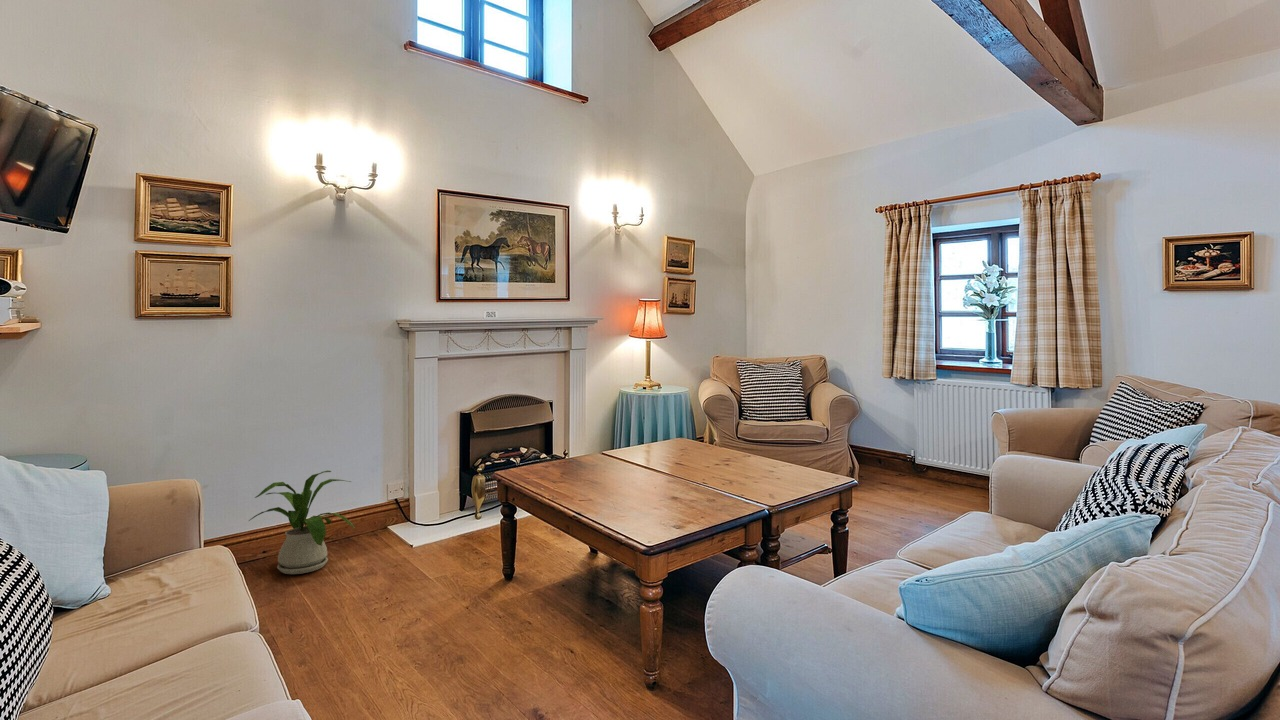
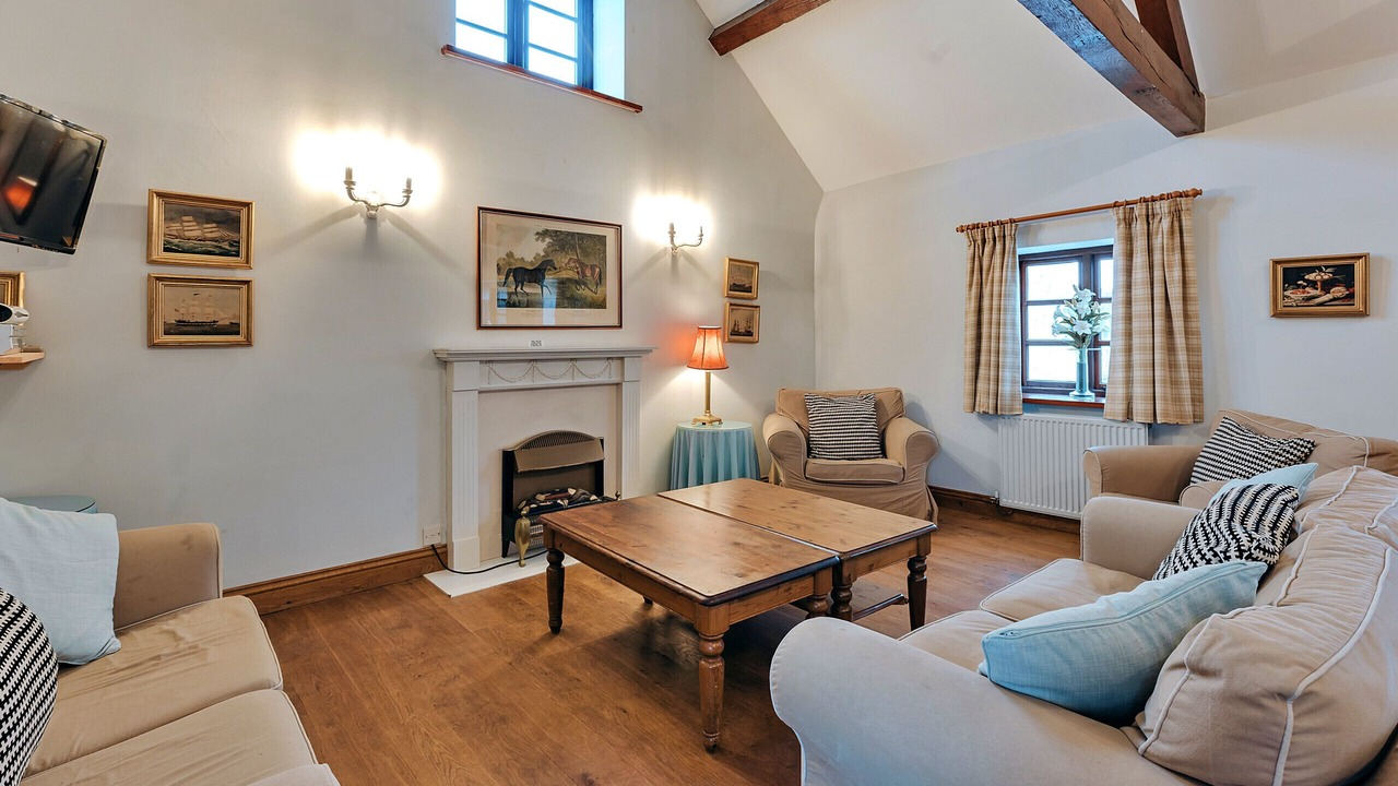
- house plant [248,469,357,575]
